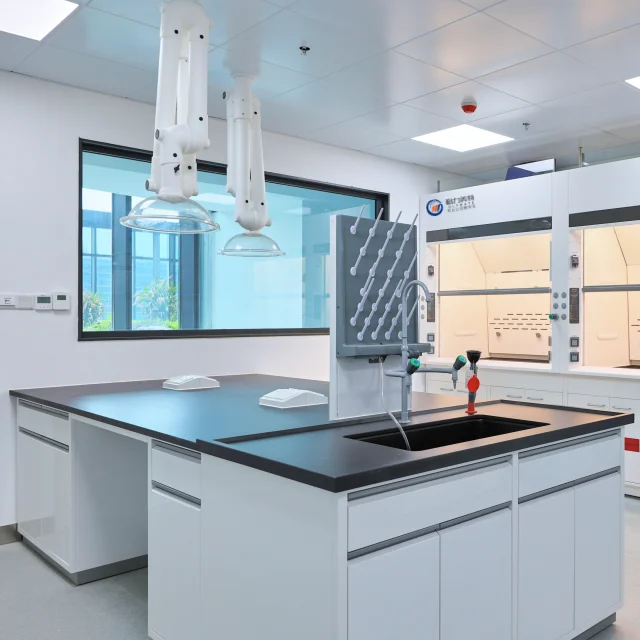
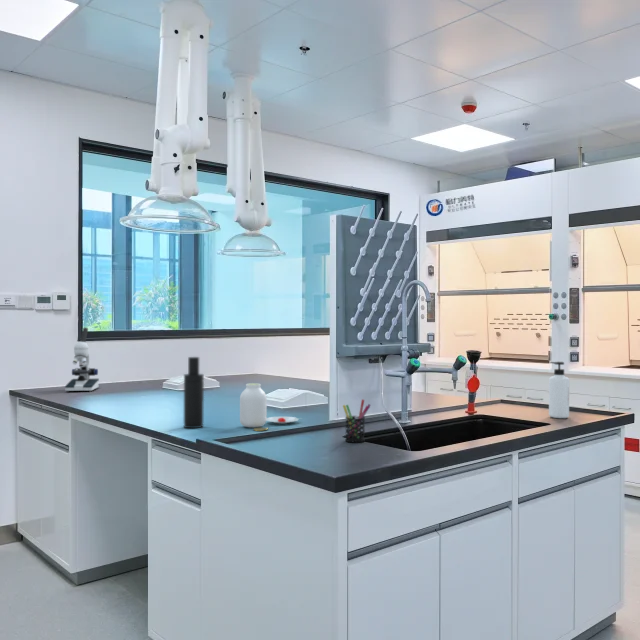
+ microscope [64,326,100,393]
+ pen holder [342,398,371,444]
+ atomizer [183,356,205,429]
+ soap dispenser [548,360,570,419]
+ jar [239,382,304,432]
